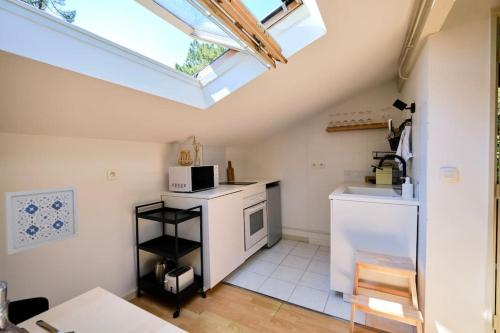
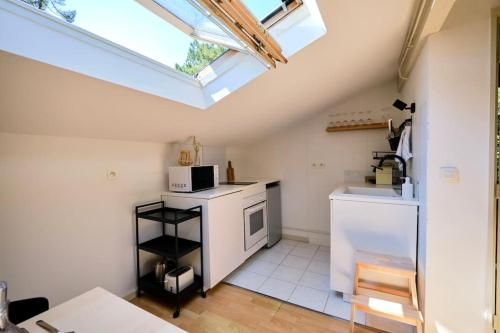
- wall art [3,185,79,256]
